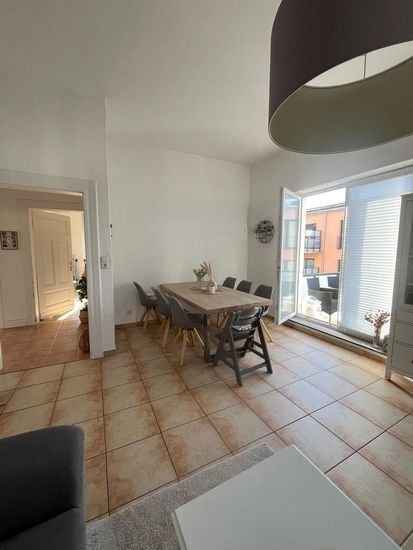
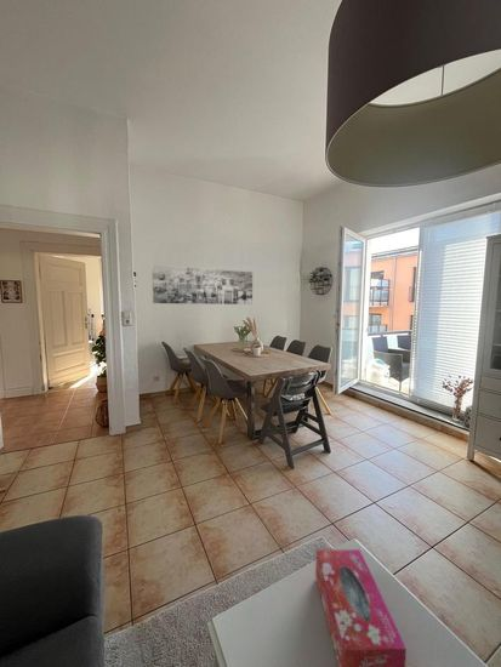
+ wall art [150,264,254,306]
+ tissue box [314,548,408,667]
